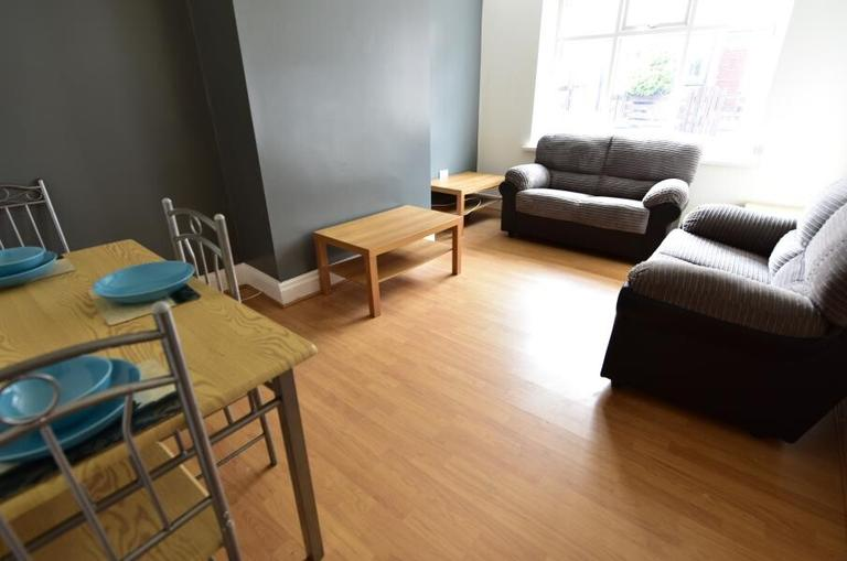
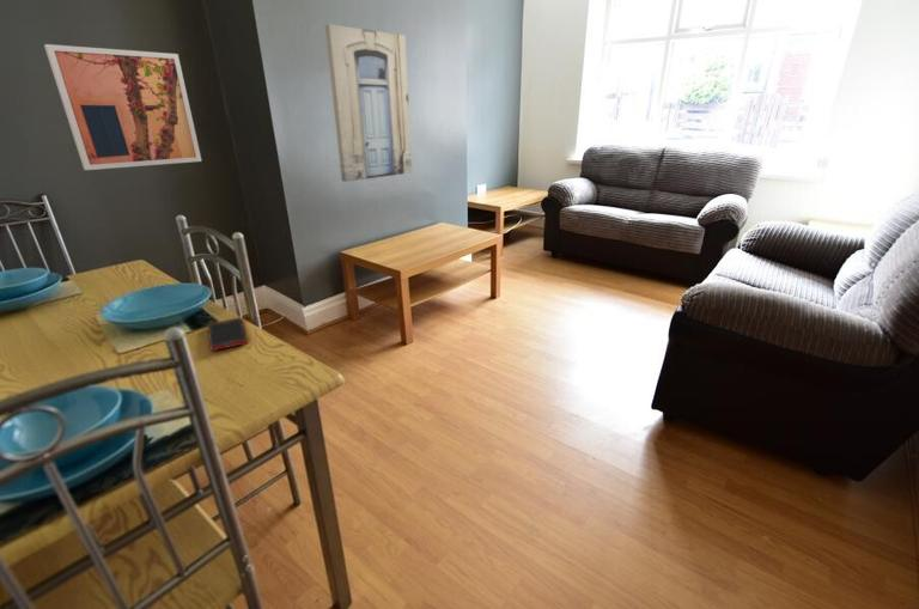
+ cell phone [207,317,249,352]
+ wall art [324,23,413,183]
+ wall art [43,43,202,171]
